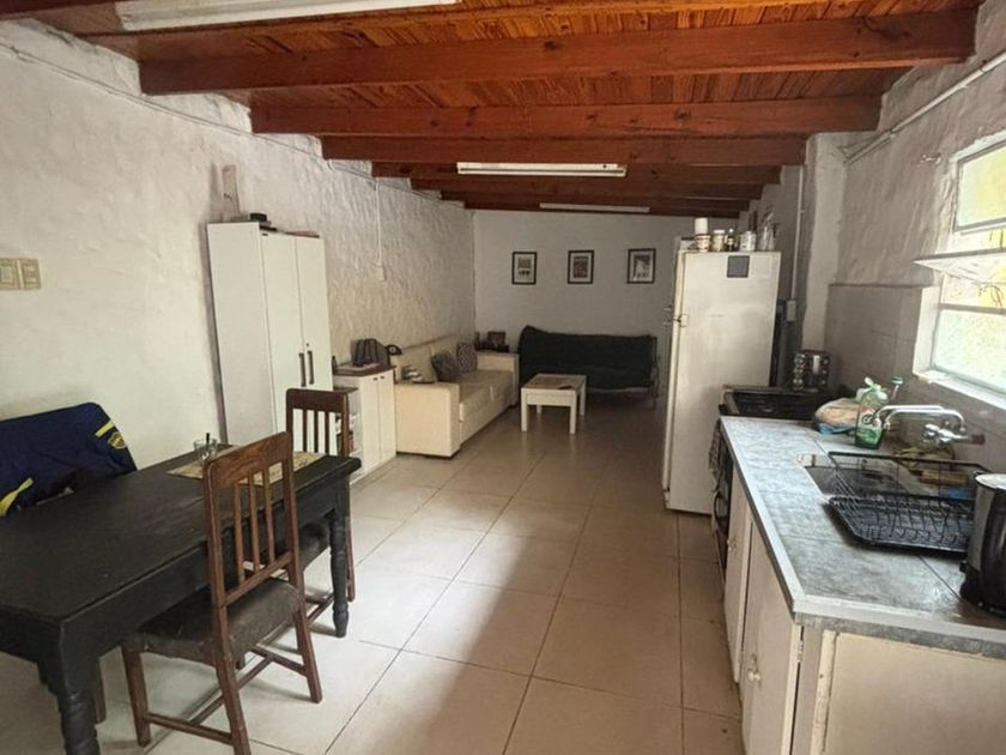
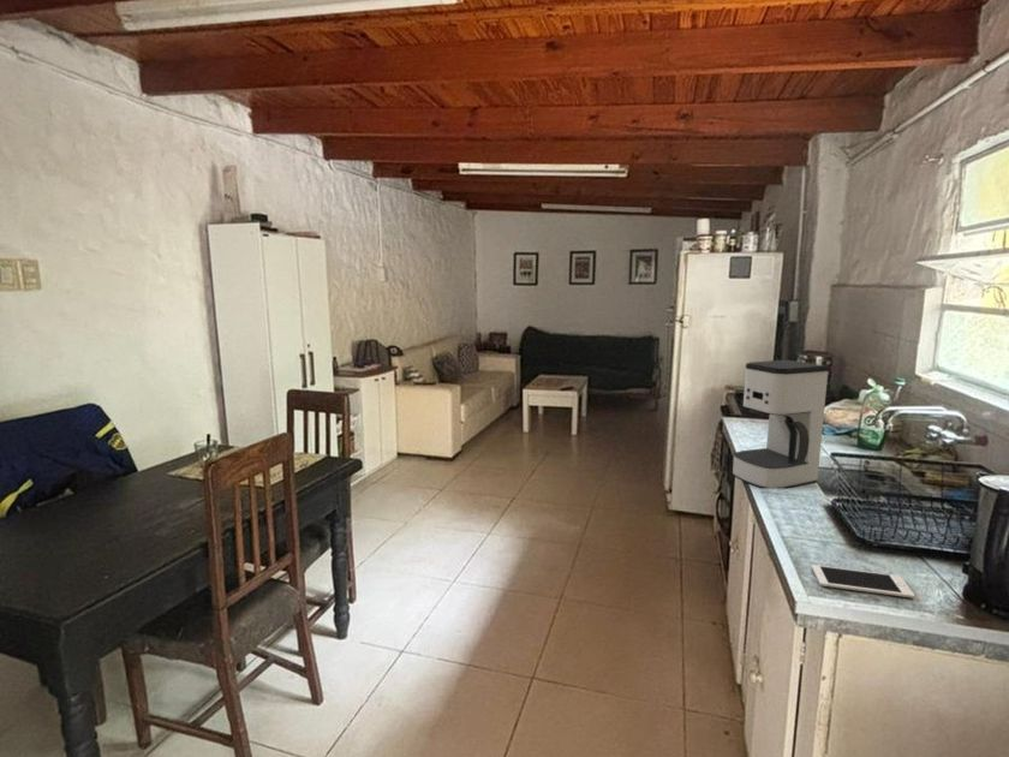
+ cell phone [811,564,917,600]
+ coffee maker [732,359,830,489]
